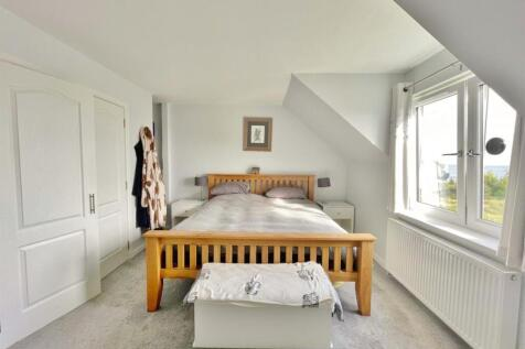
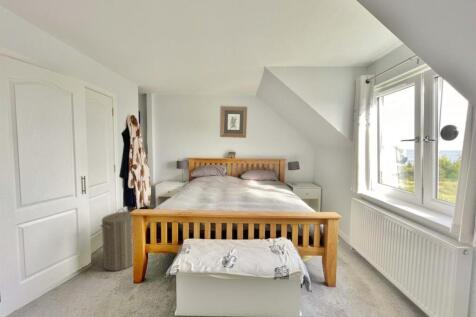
+ laundry hamper [99,208,134,272]
